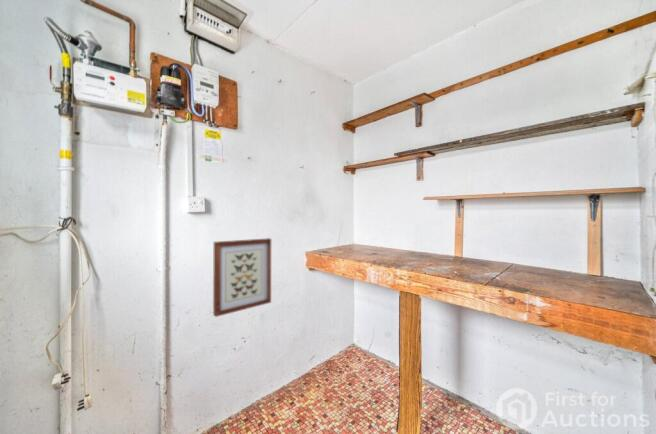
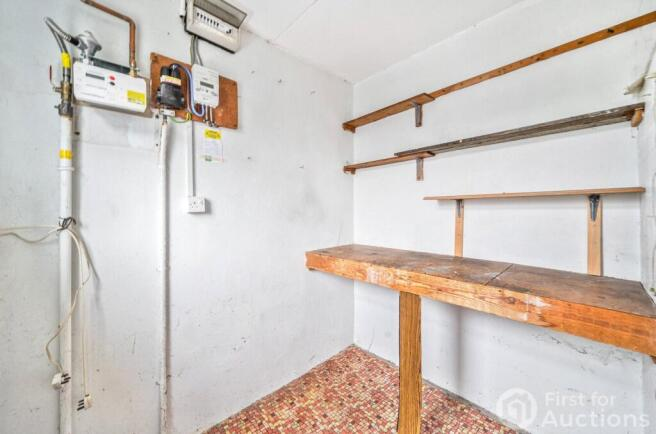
- wall art [212,237,272,318]
